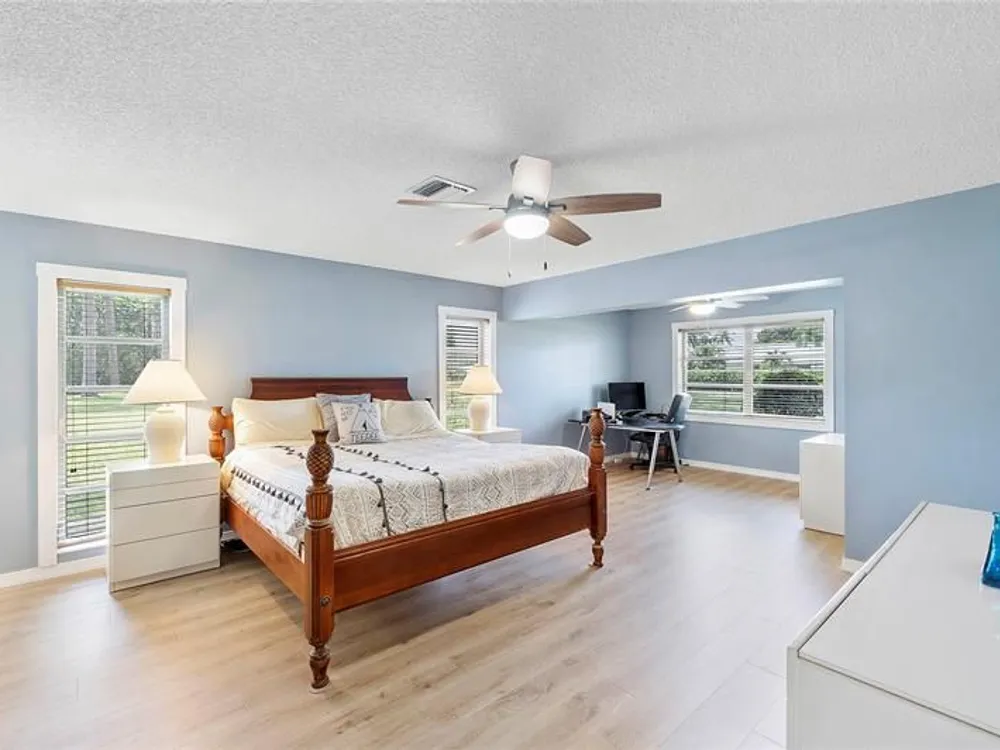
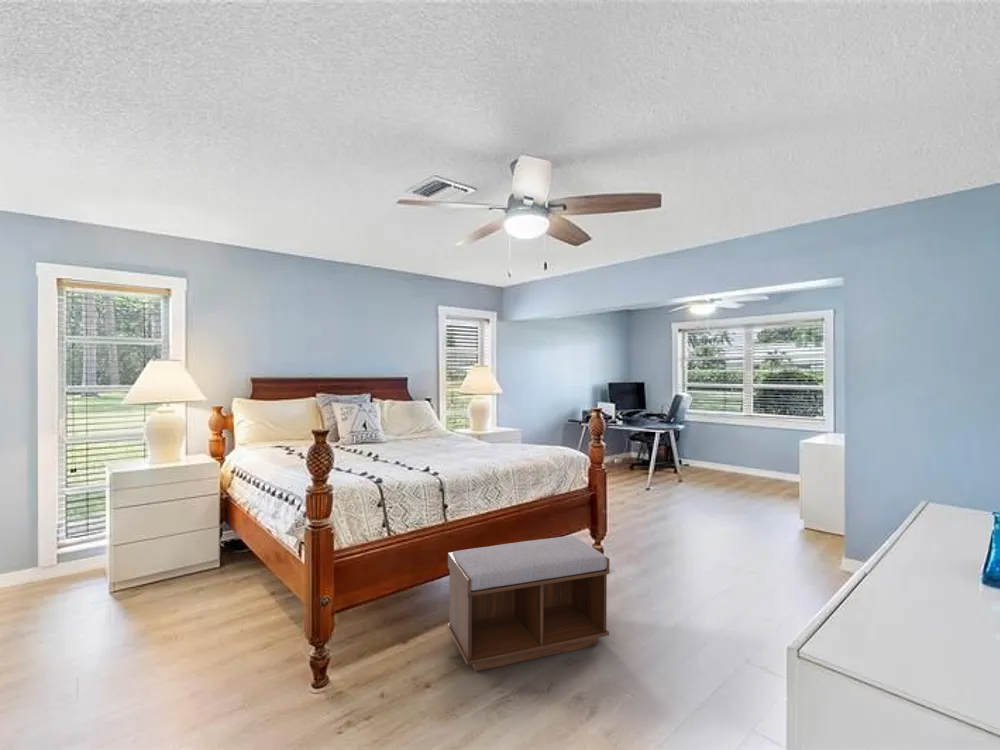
+ bench [447,535,610,673]
